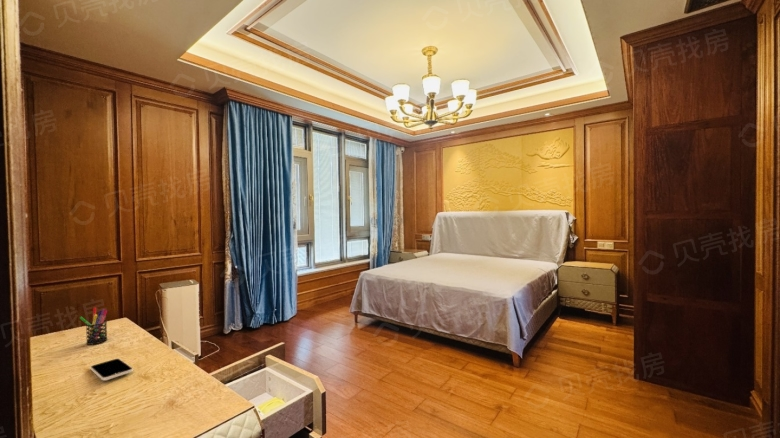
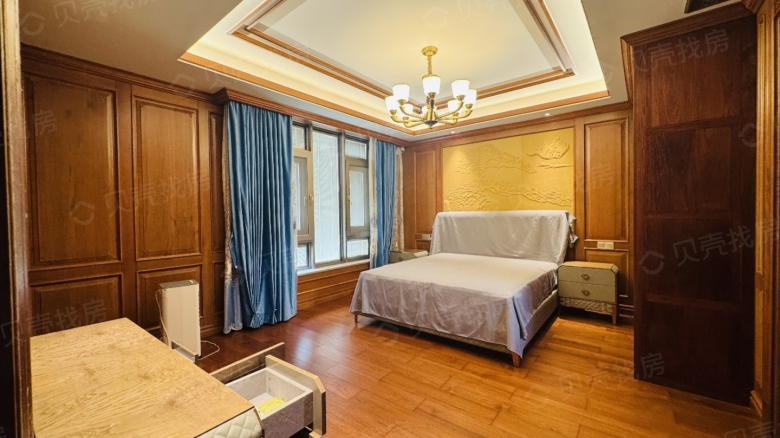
- smartphone [90,358,134,381]
- pen holder [79,307,108,346]
